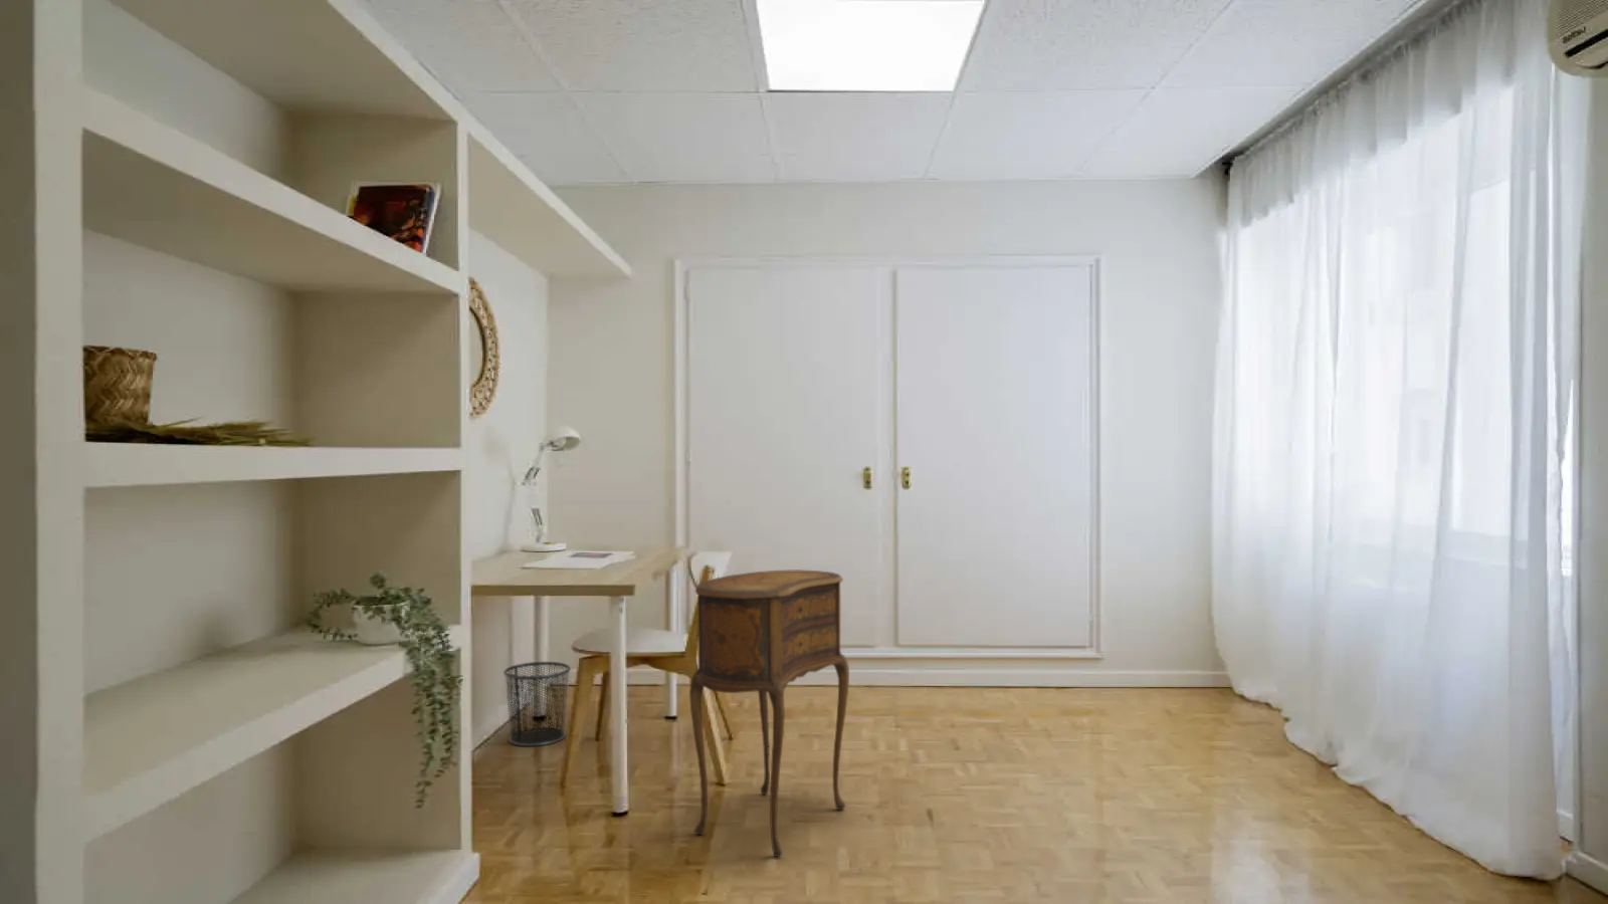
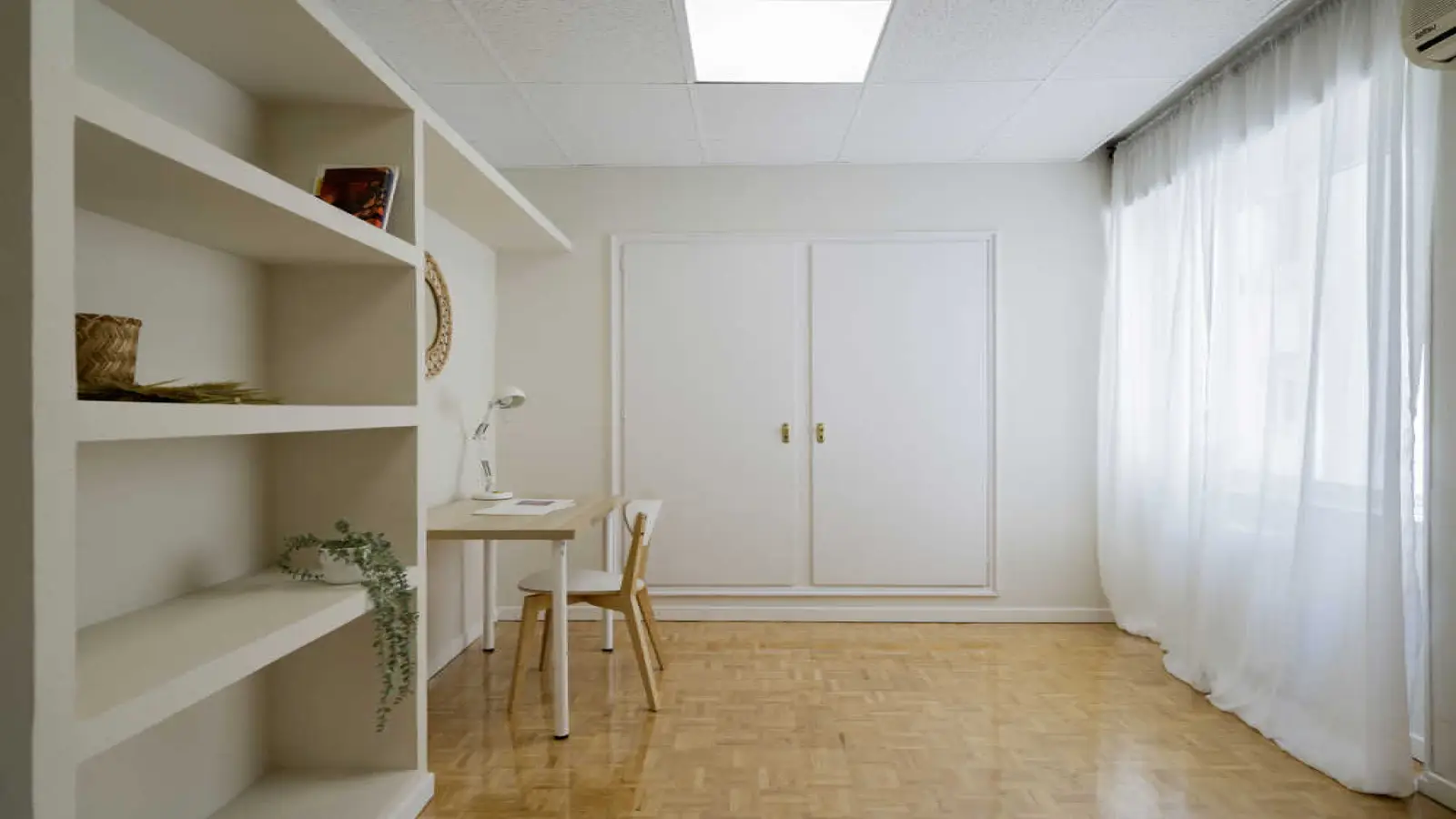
- waste bin [503,661,572,747]
- side table [688,570,850,858]
